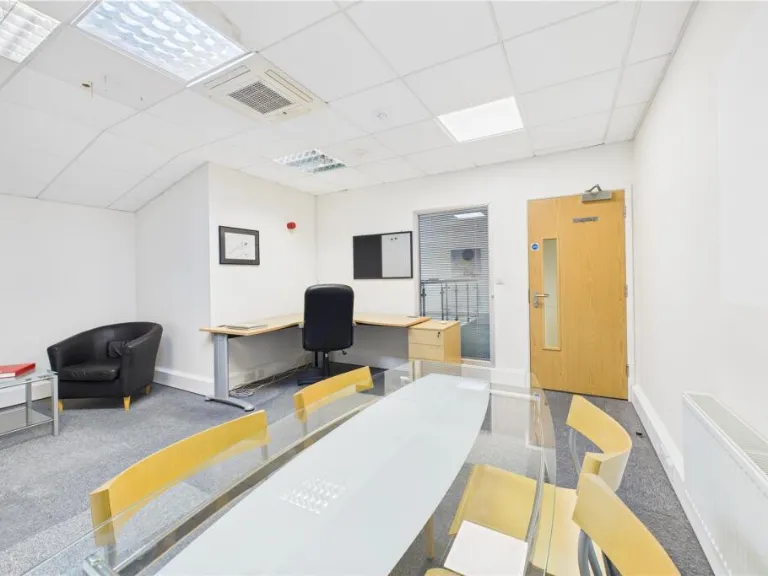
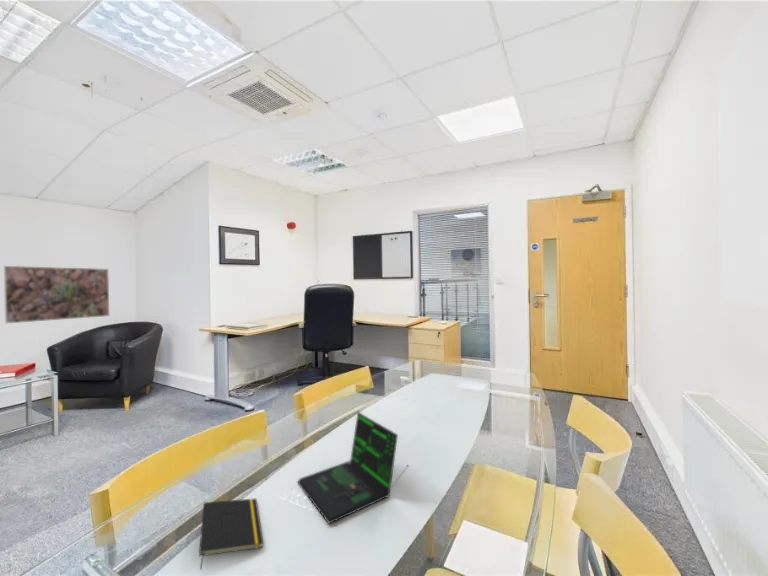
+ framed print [3,265,110,324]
+ notepad [198,498,264,571]
+ laptop [296,411,410,525]
